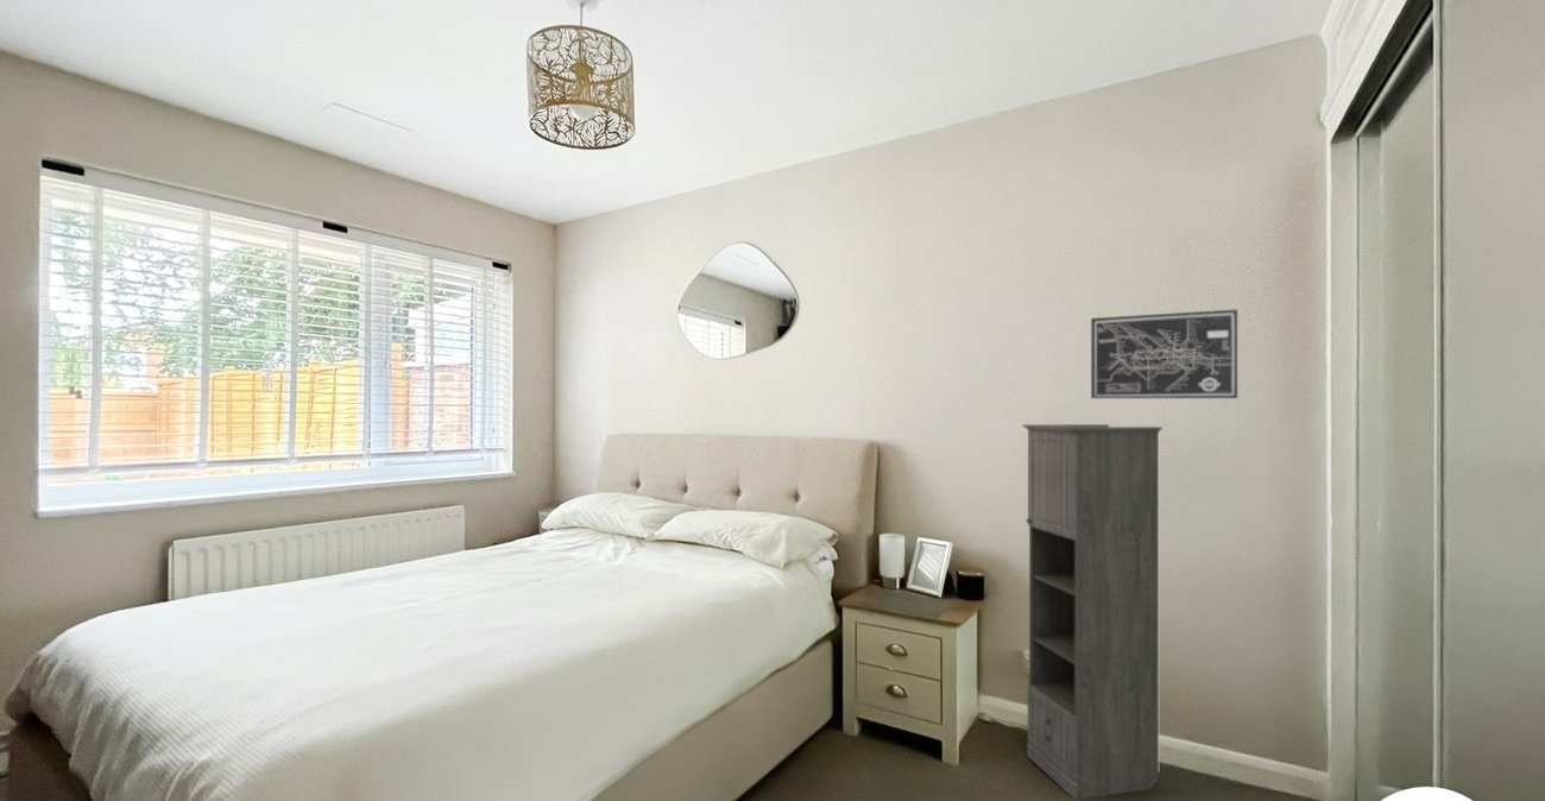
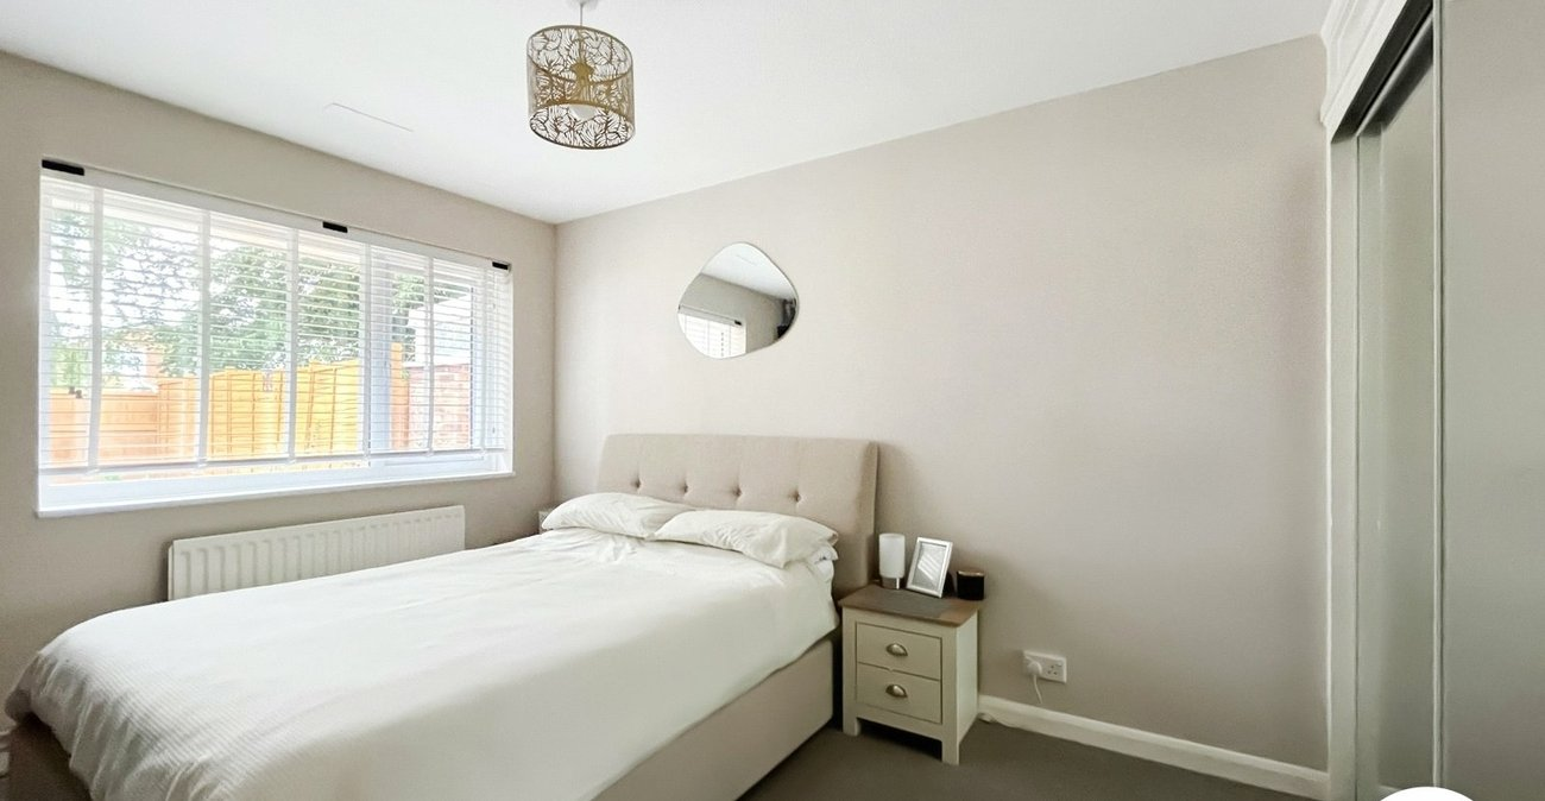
- storage cabinet [1021,423,1164,801]
- wall art [1090,308,1238,399]
